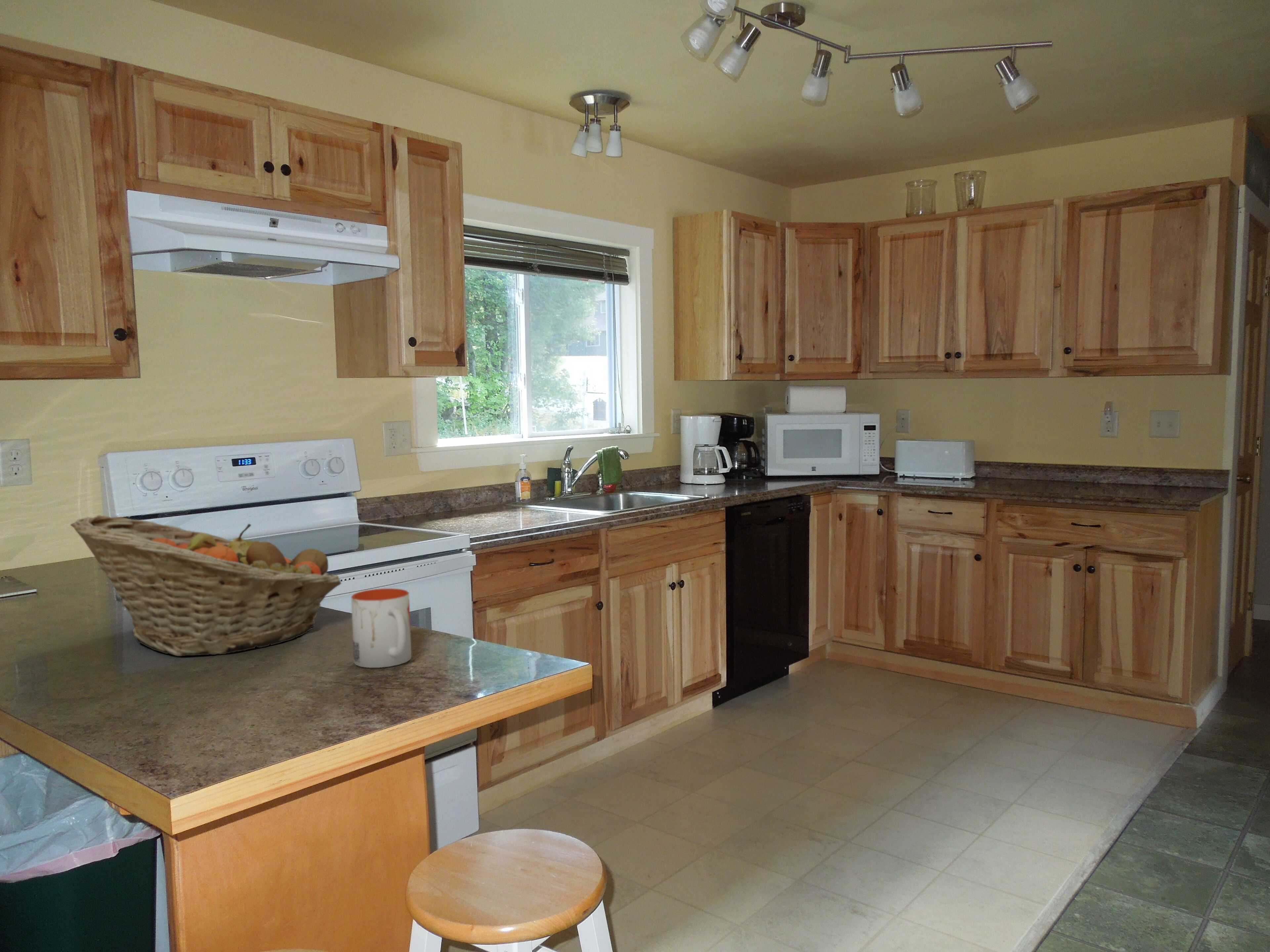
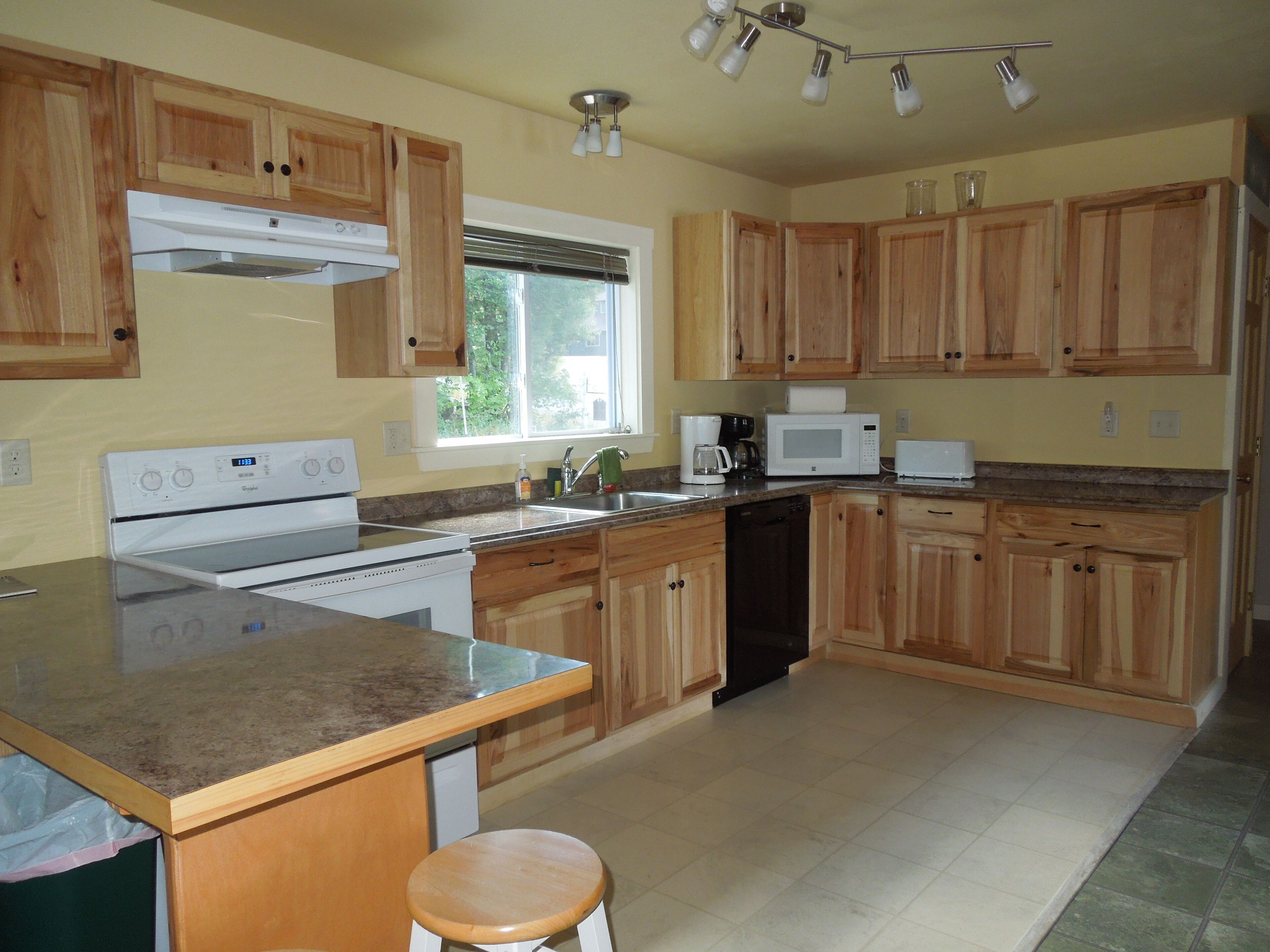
- fruit basket [70,515,342,656]
- mug [351,588,412,668]
